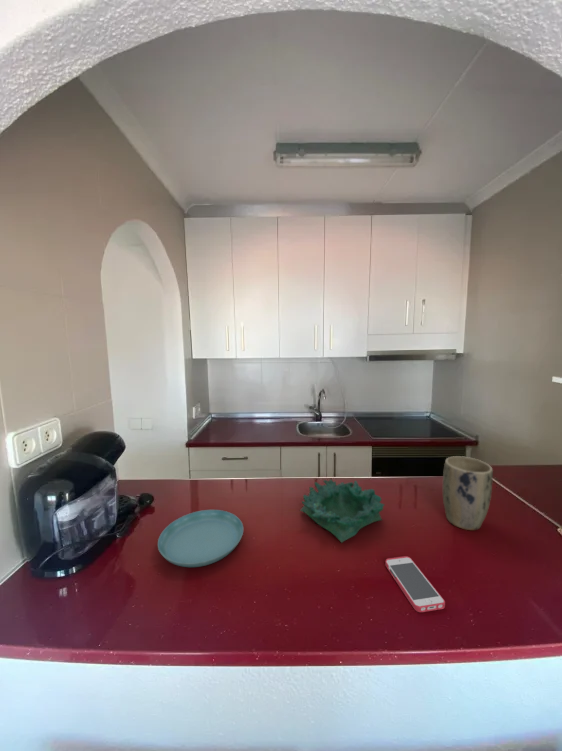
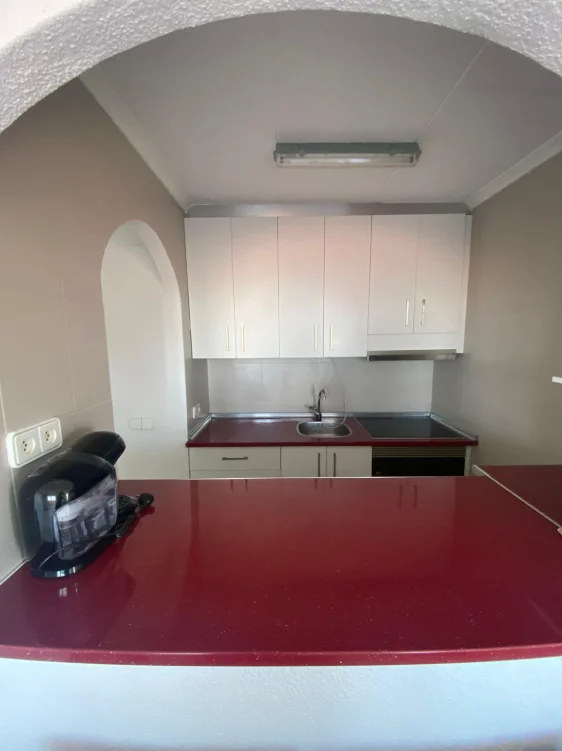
- smartphone [384,555,446,613]
- saucer [157,509,244,568]
- plant pot [442,455,494,531]
- decorative bowl [299,478,385,544]
